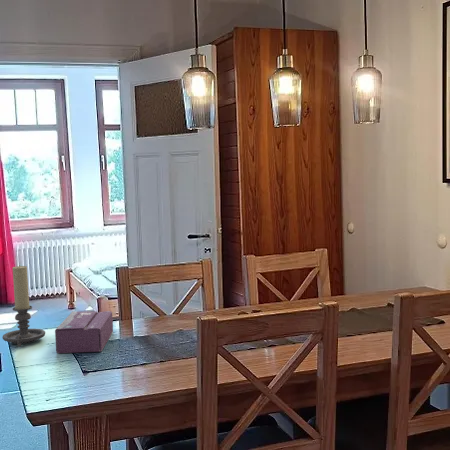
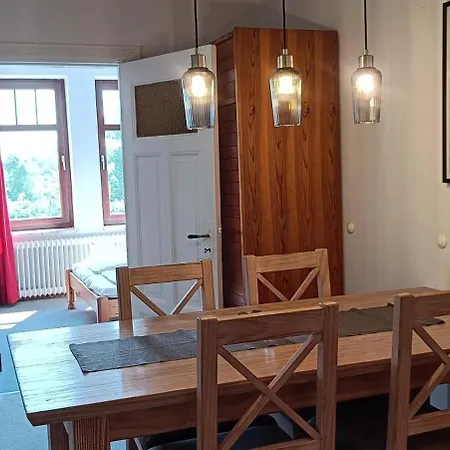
- tissue box [54,310,114,354]
- candle holder [2,264,46,348]
